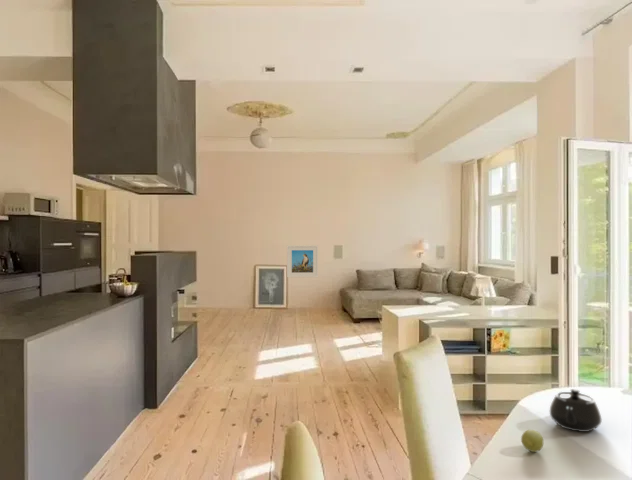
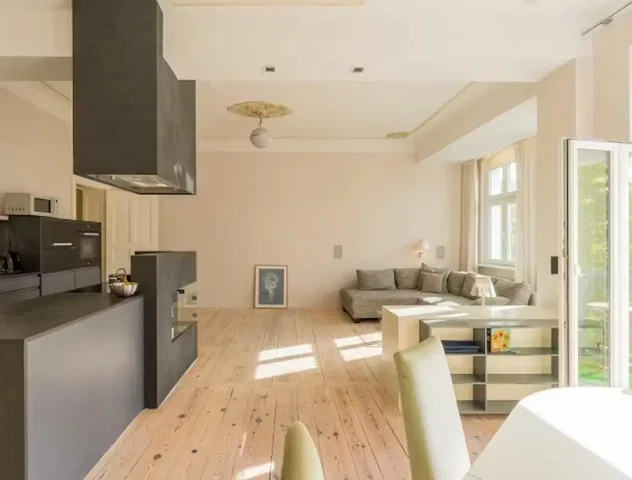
- teapot [549,388,603,433]
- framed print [286,245,319,278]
- fruit [520,429,544,453]
